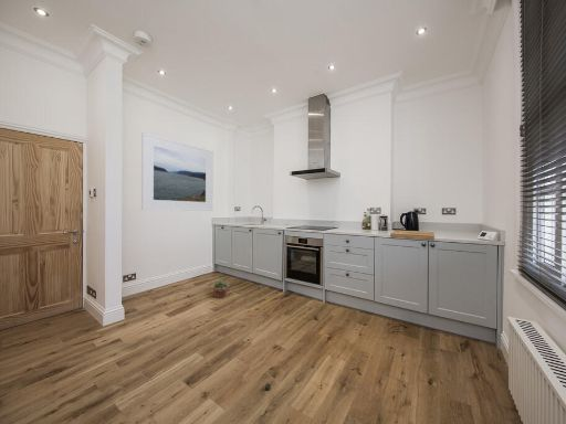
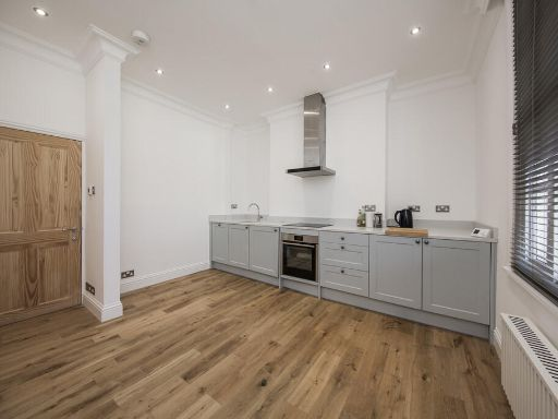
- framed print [140,131,214,212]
- potted plant [208,276,231,299]
